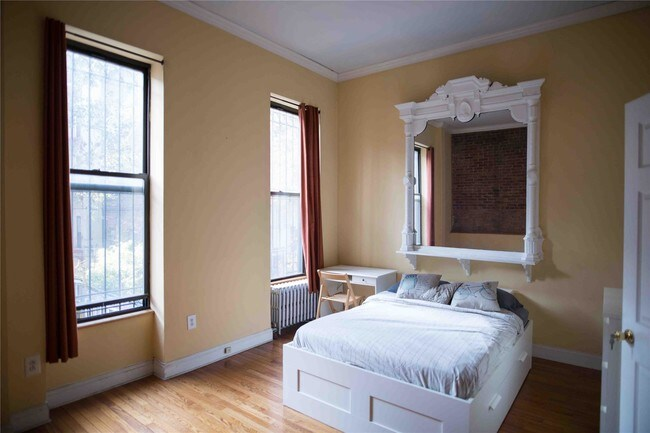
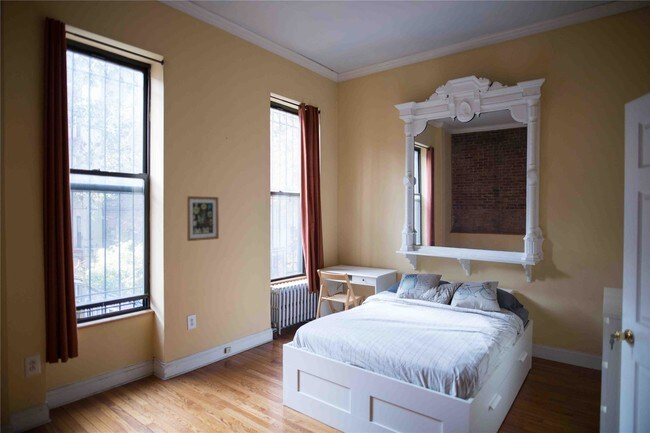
+ wall art [186,195,220,242]
